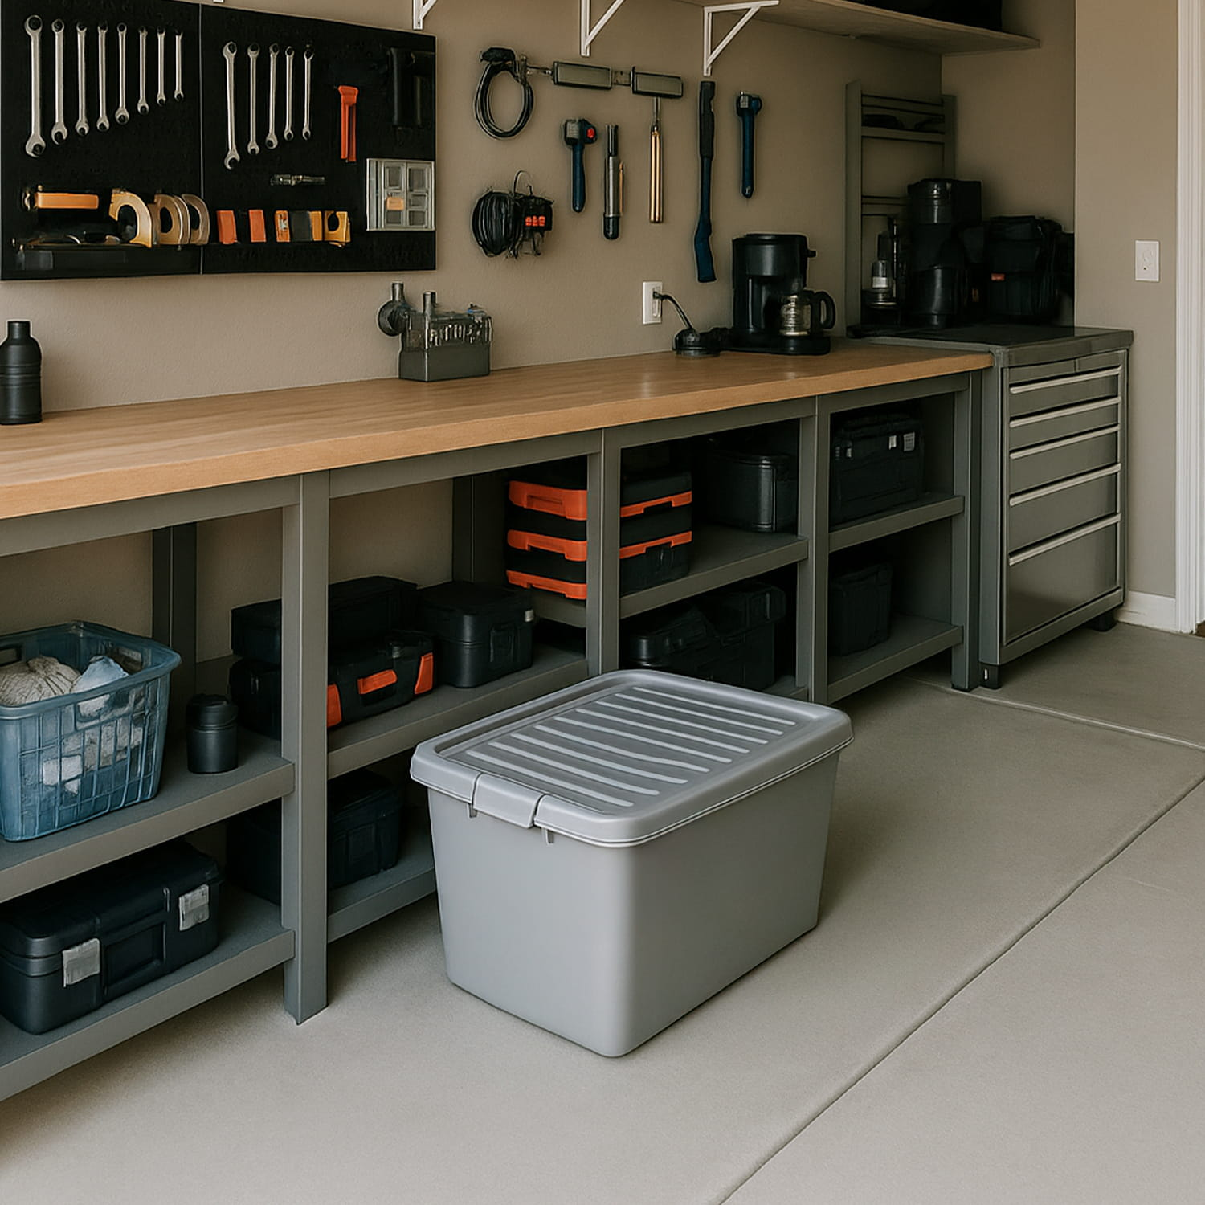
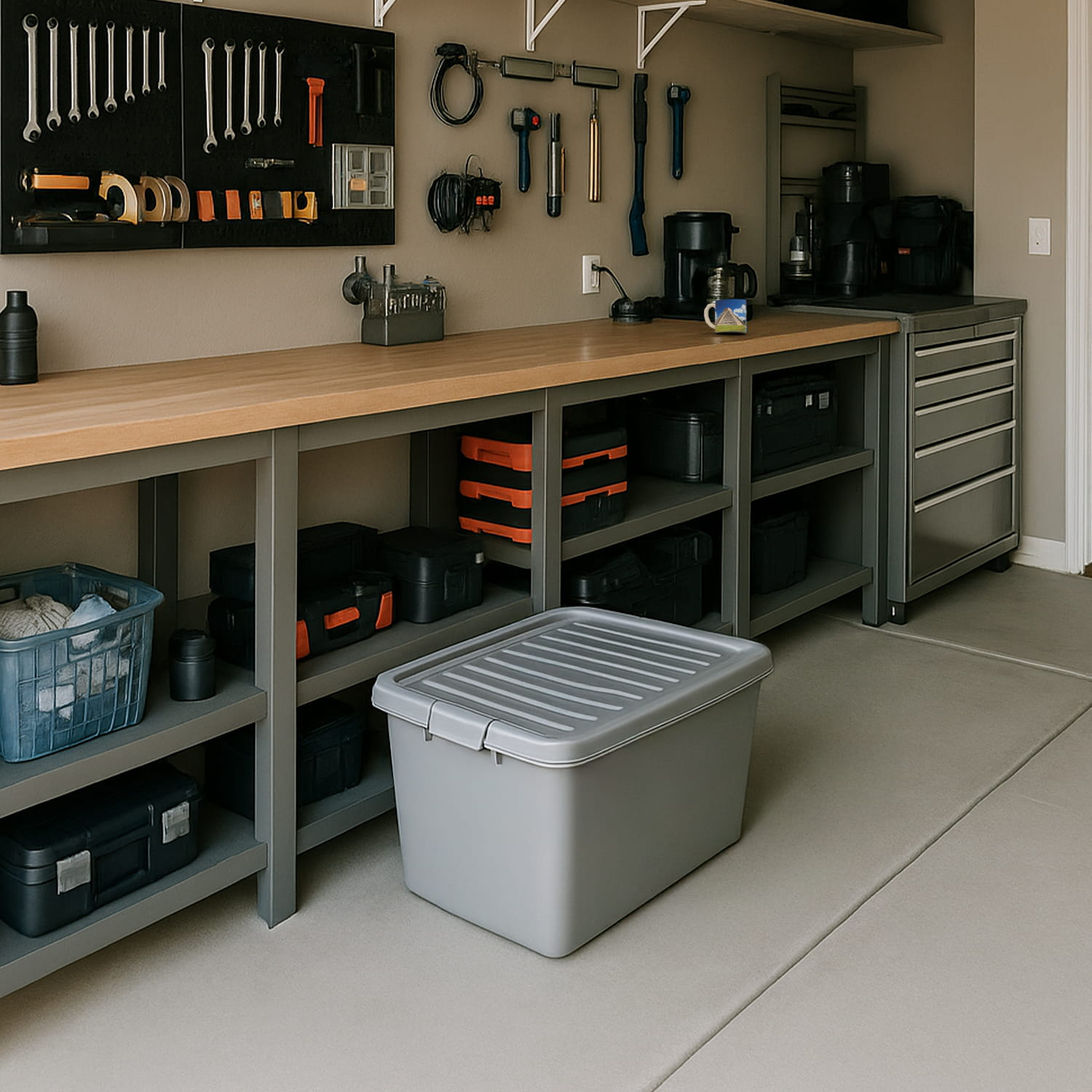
+ mug [703,298,748,333]
